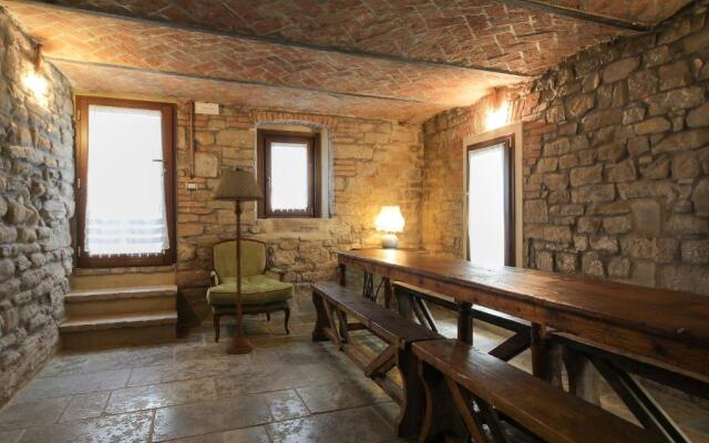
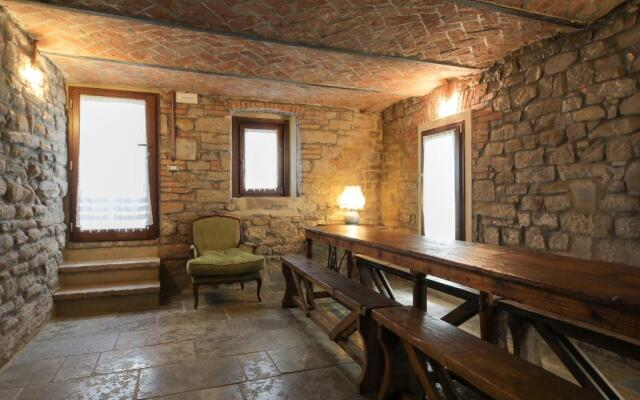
- floor lamp [210,166,266,356]
